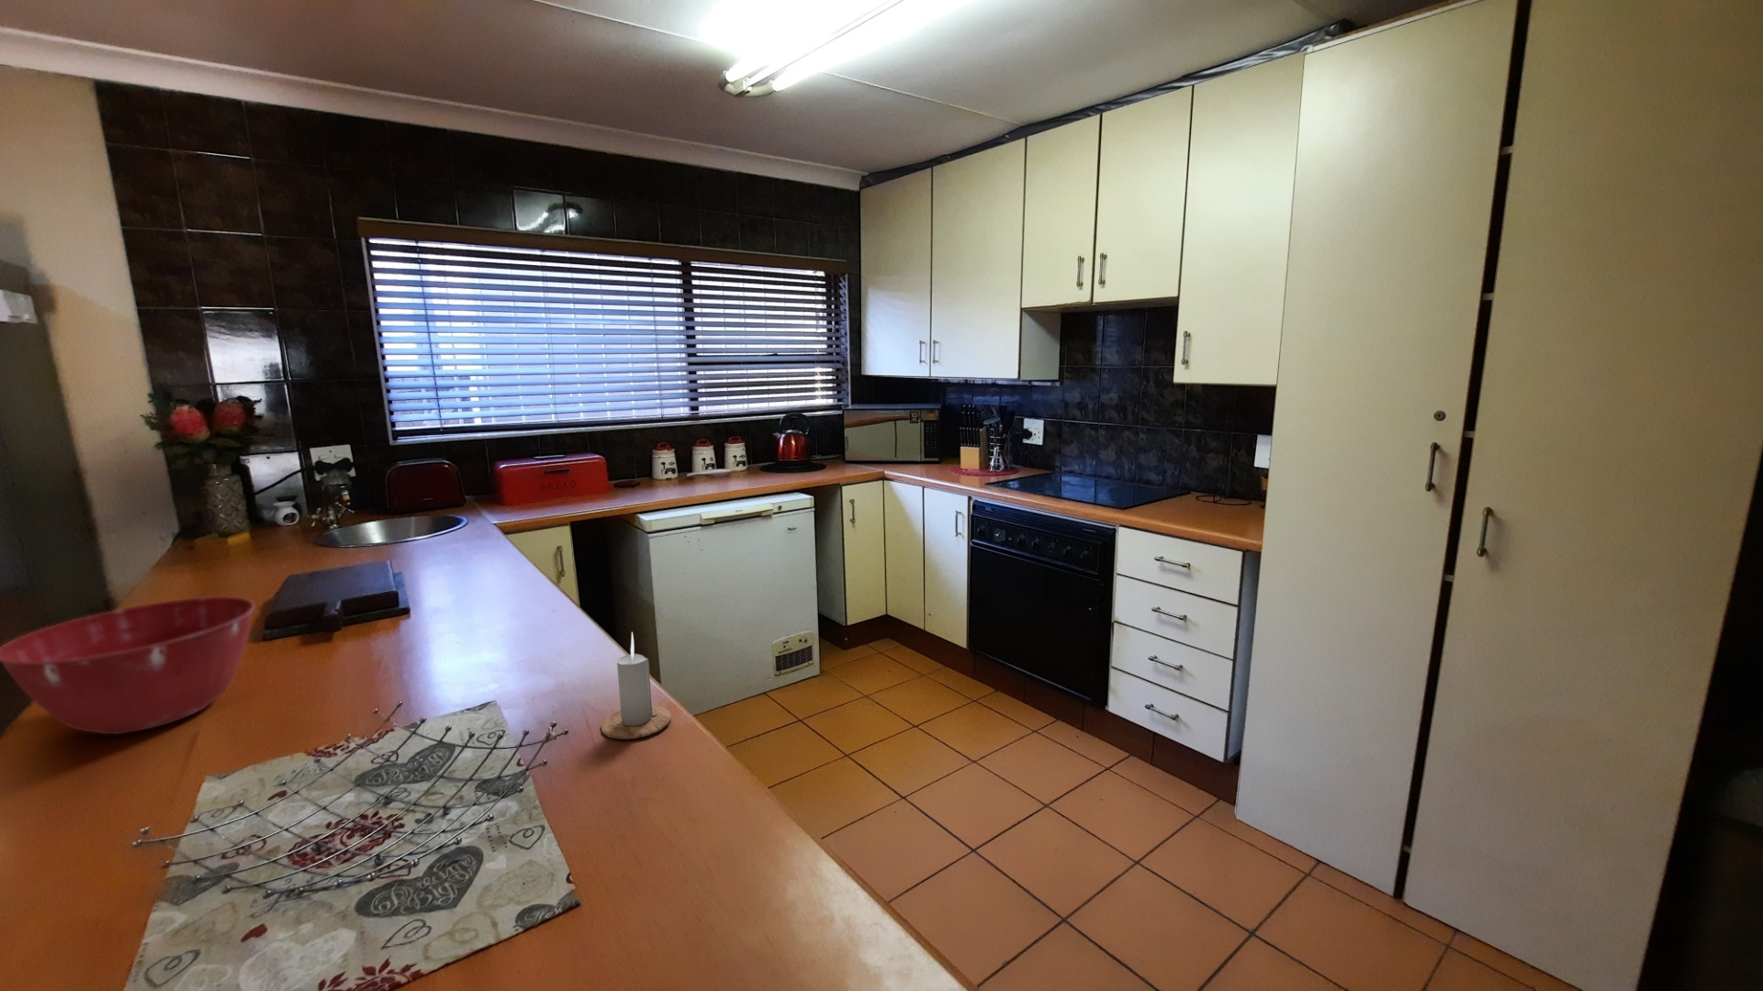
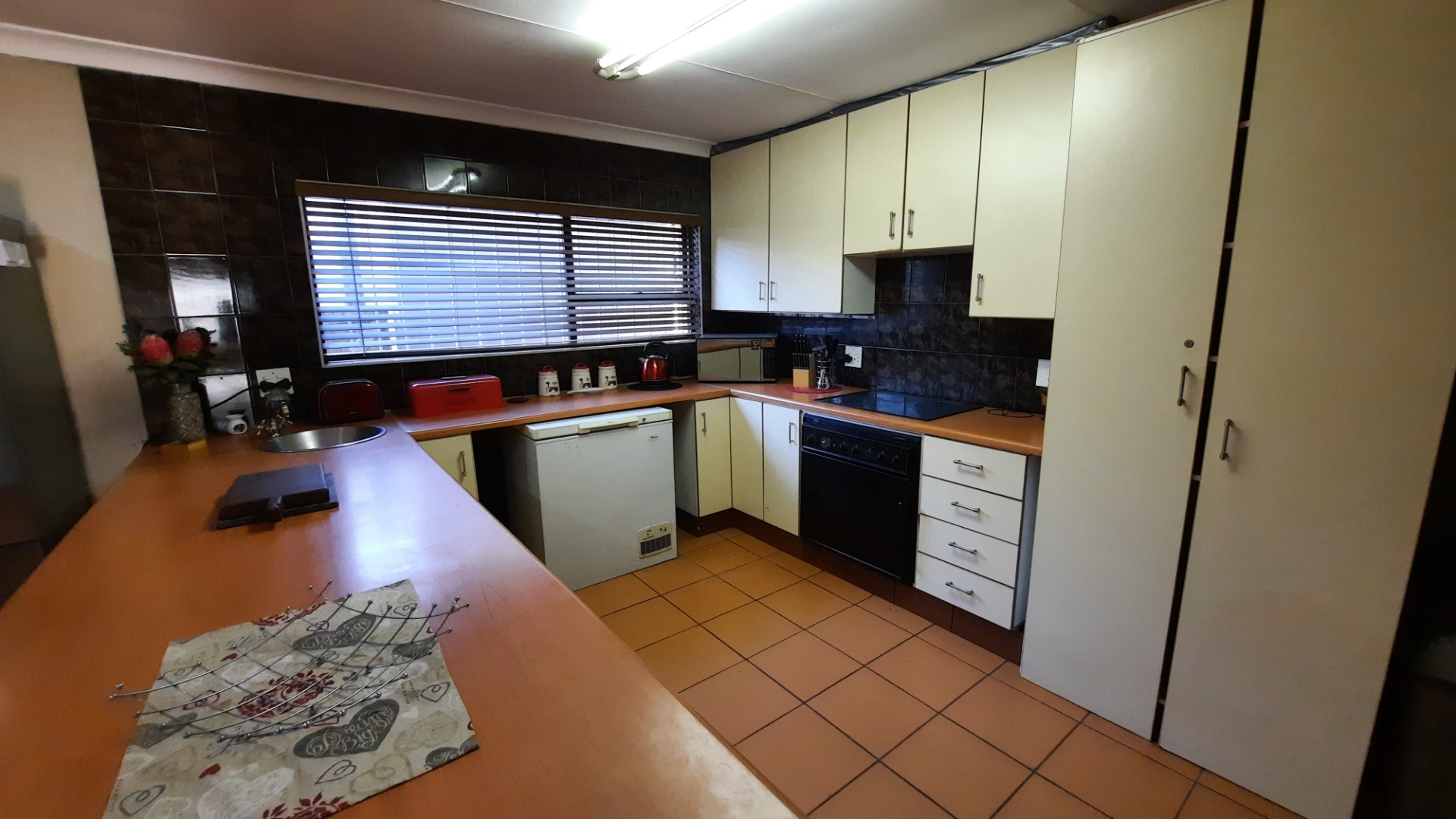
- candle [601,632,672,741]
- mixing bowl [0,595,257,734]
